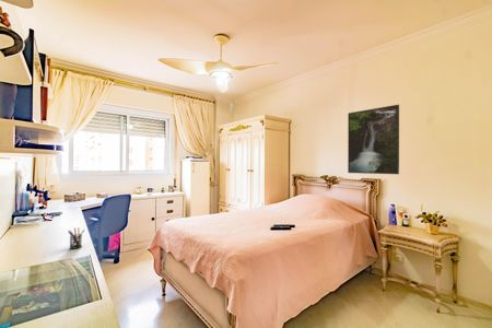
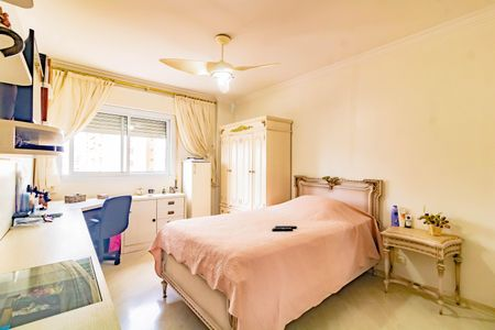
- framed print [347,104,400,175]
- pen holder [67,226,86,250]
